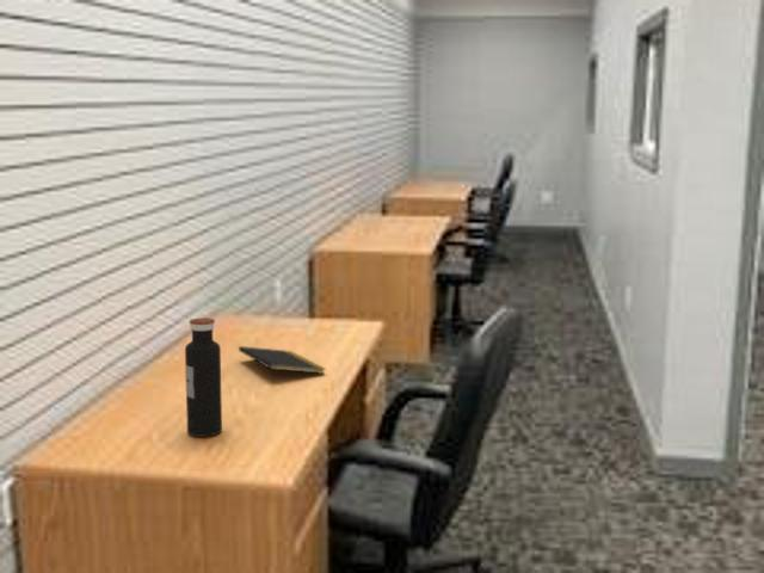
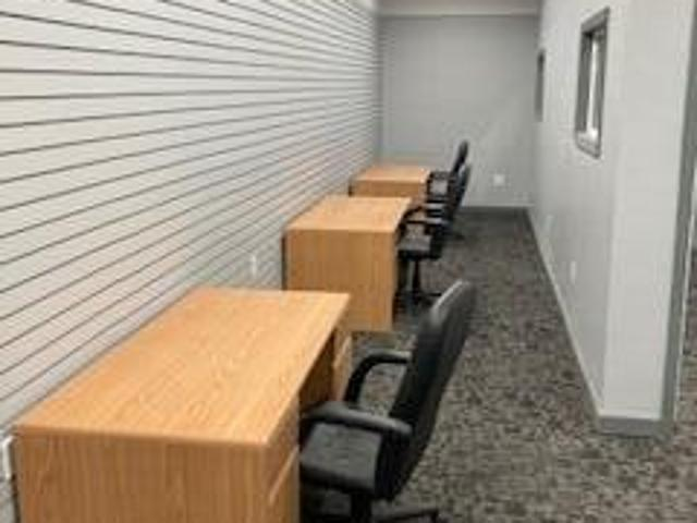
- notepad [238,345,326,382]
- water bottle [184,318,223,438]
